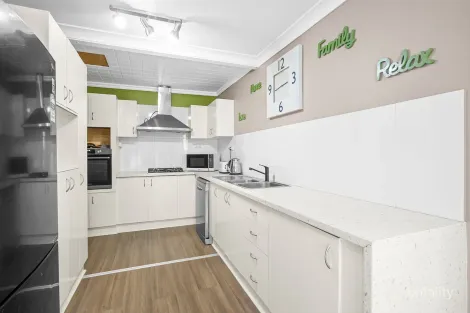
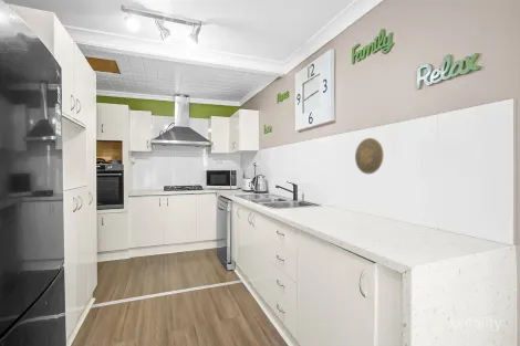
+ decorative plate [354,137,385,175]
